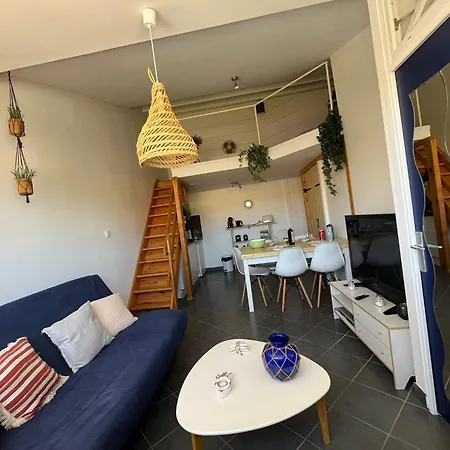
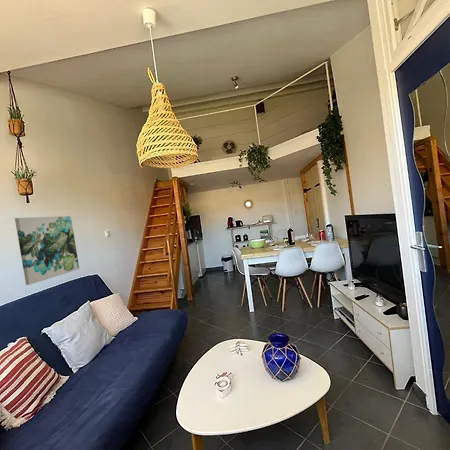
+ wall art [14,215,80,286]
